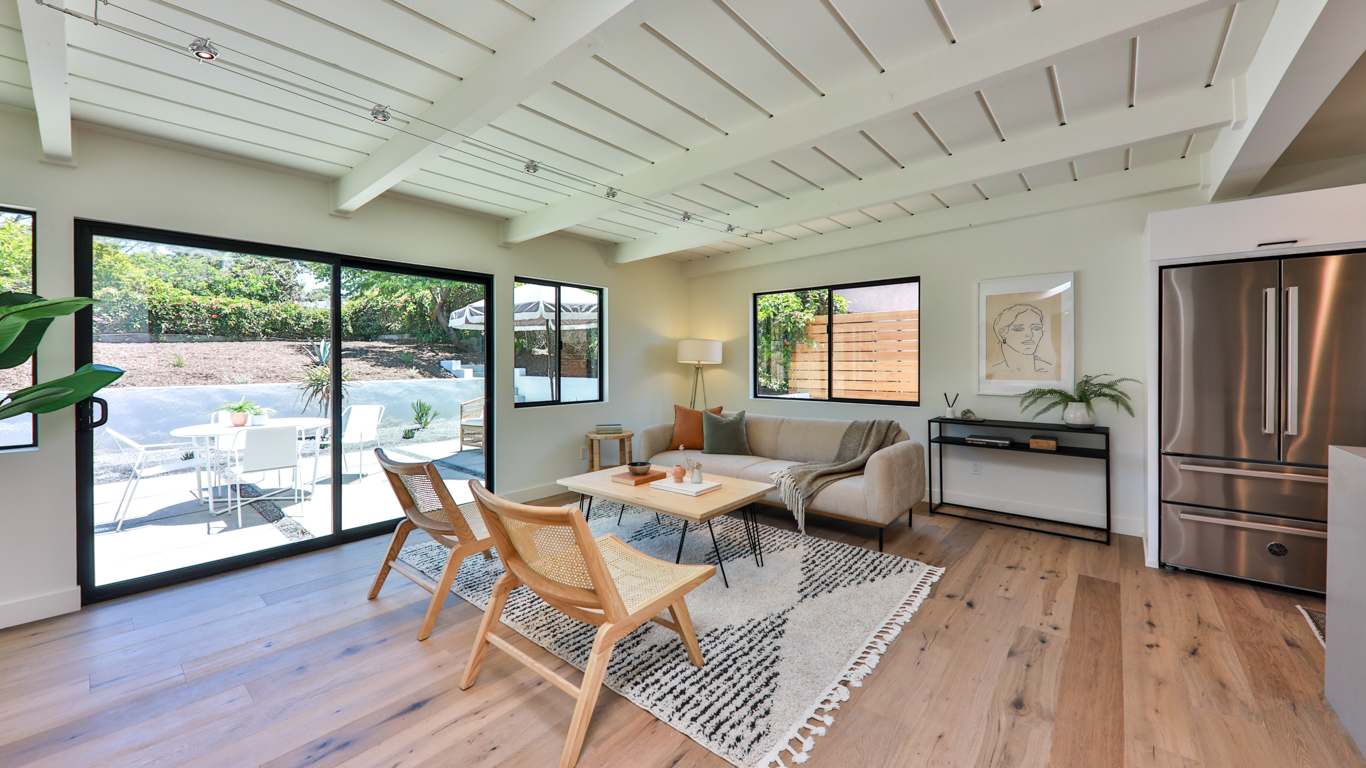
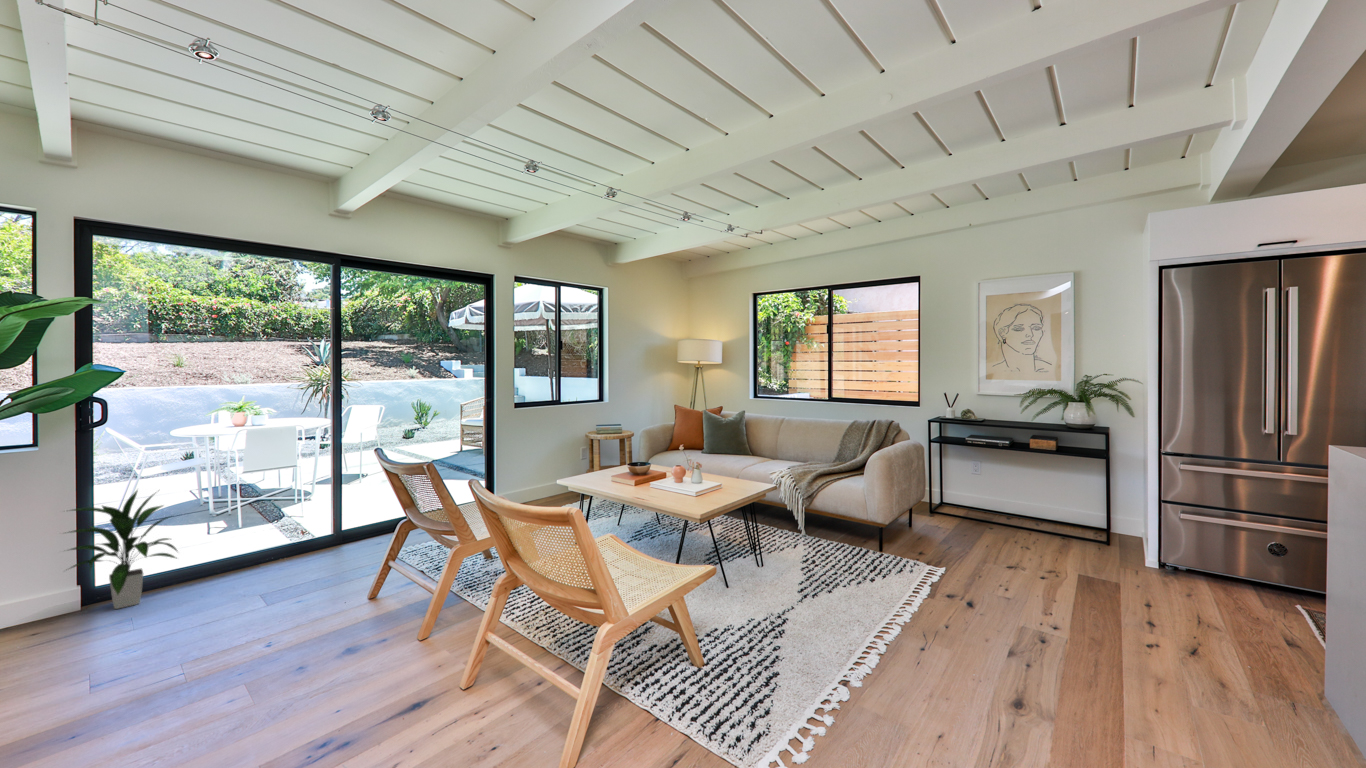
+ indoor plant [56,488,181,610]
